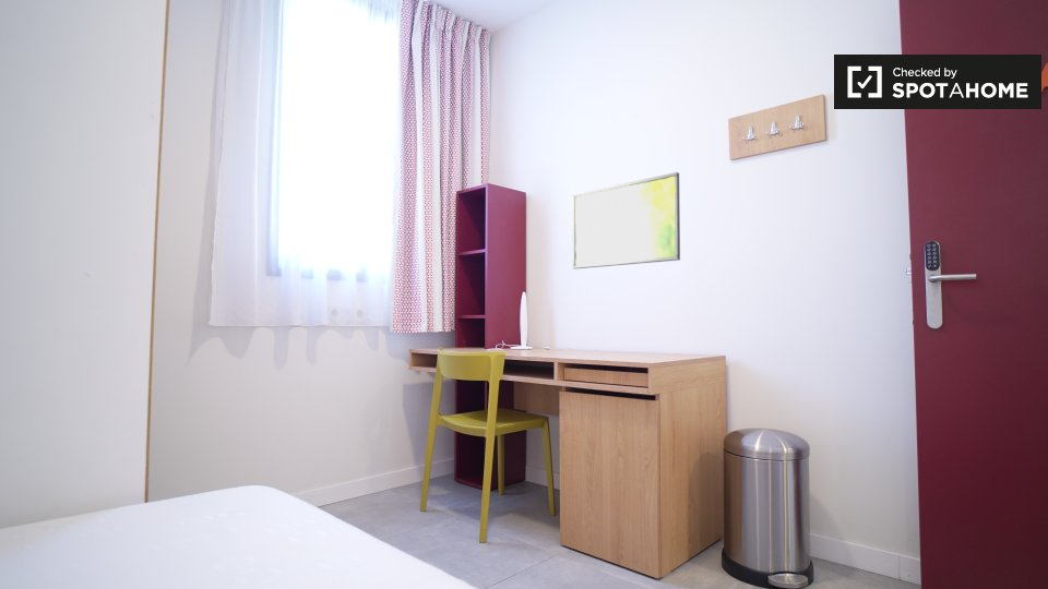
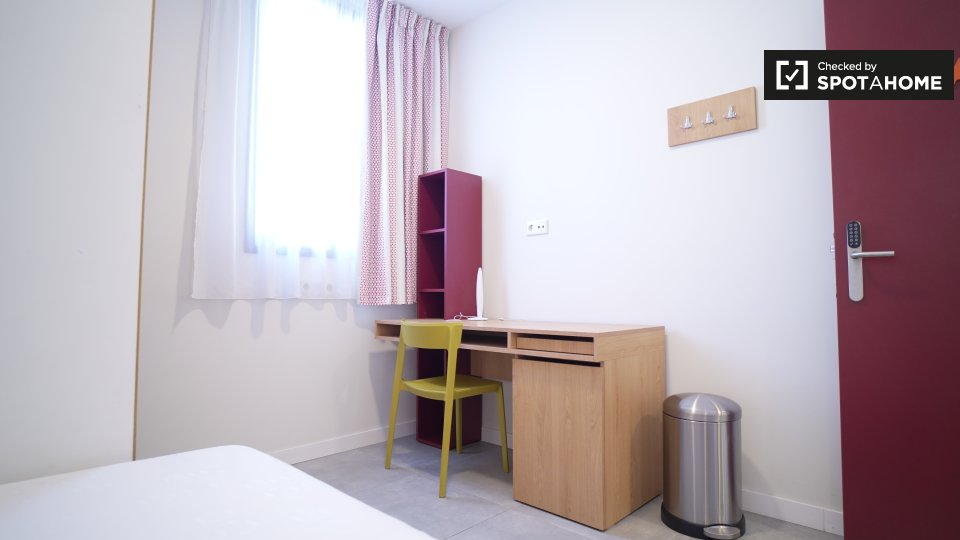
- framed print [572,171,681,269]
